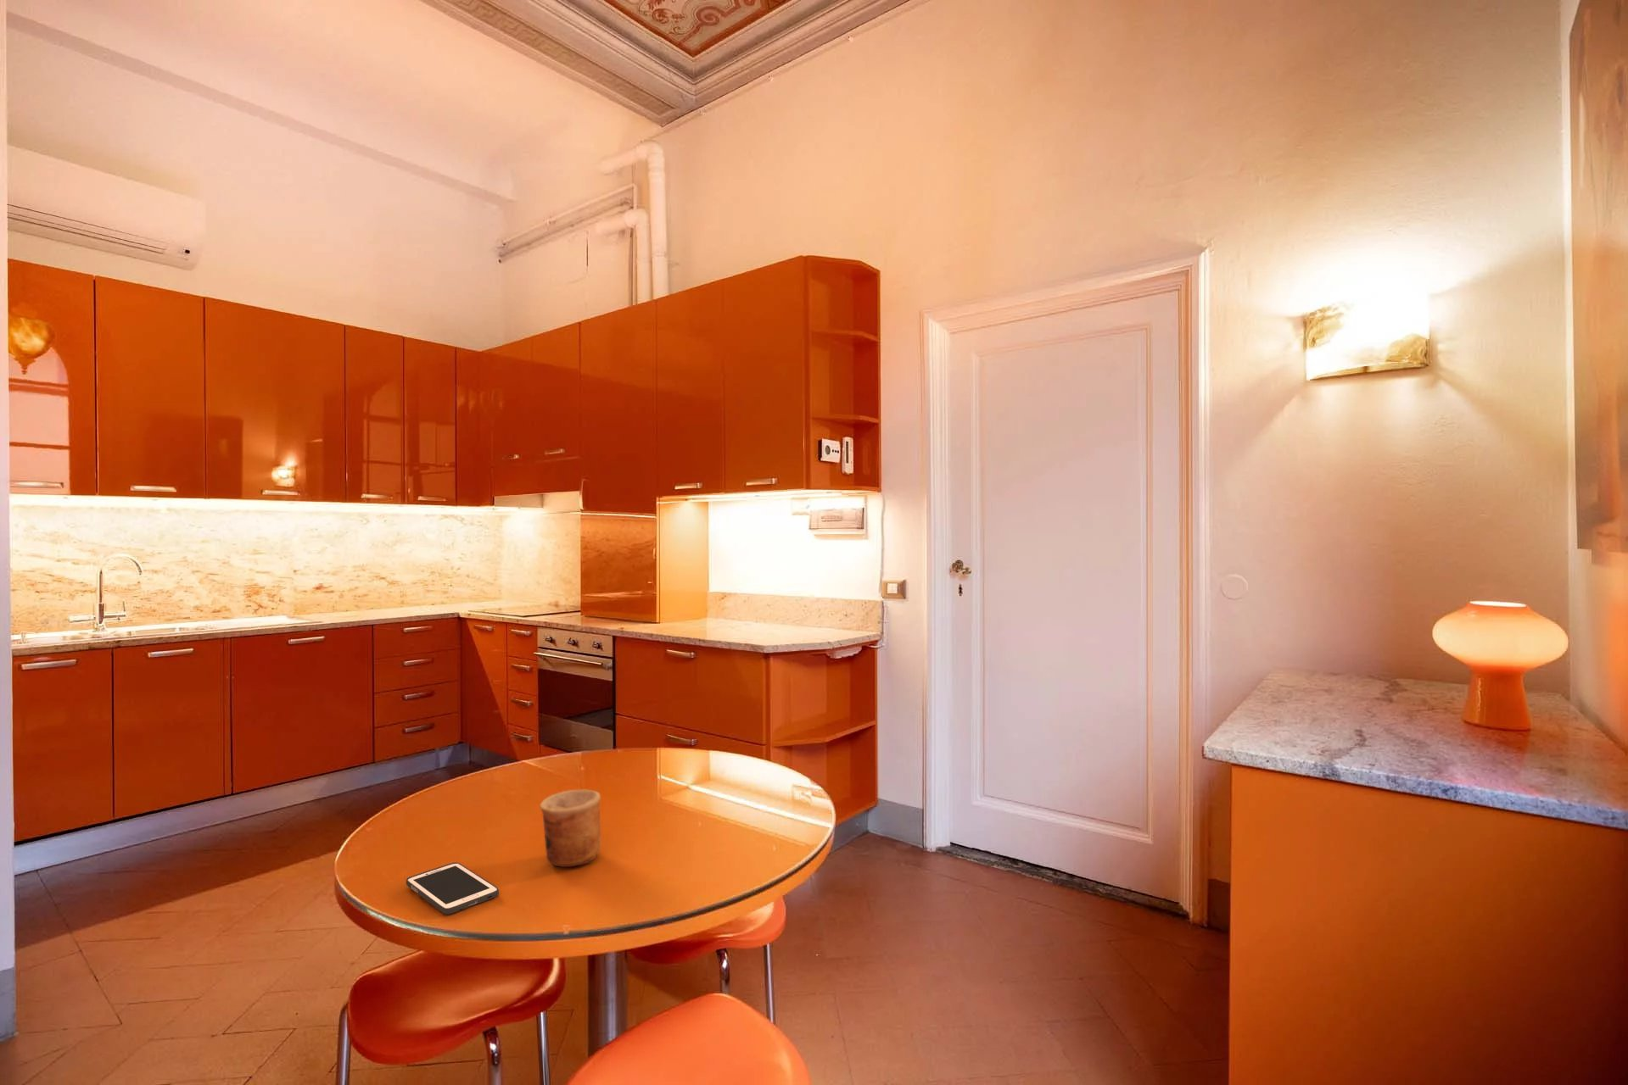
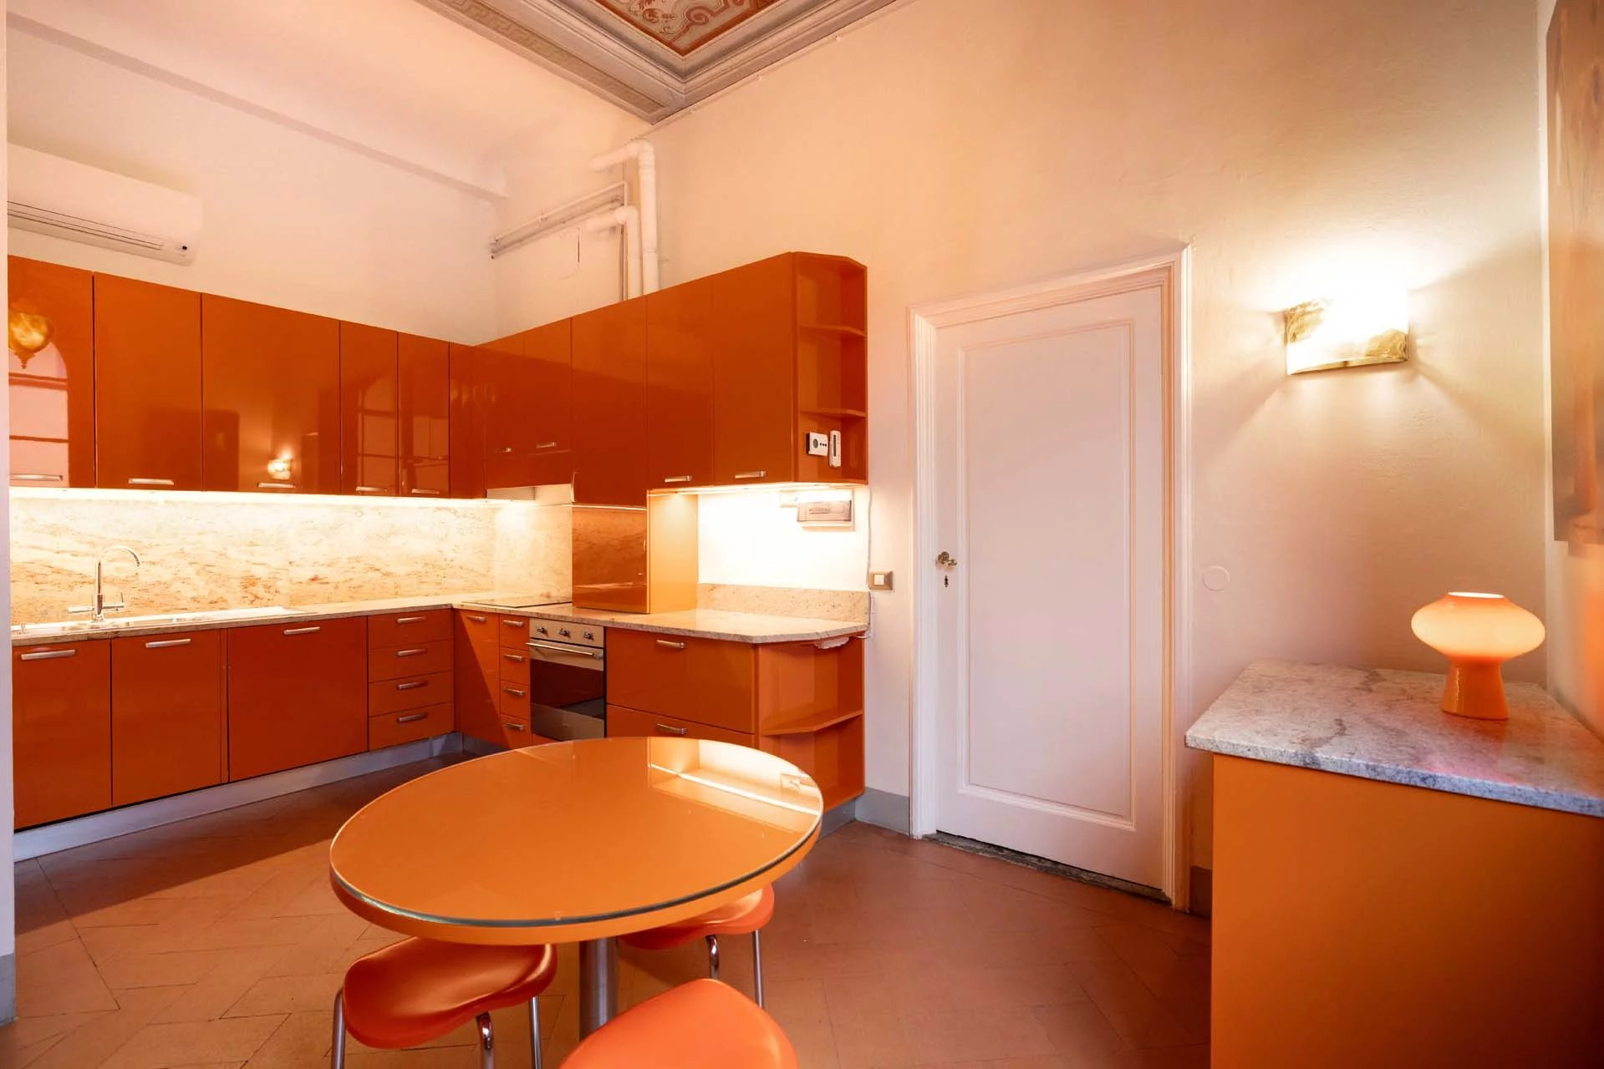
- cup [539,790,602,868]
- cell phone [406,861,500,915]
